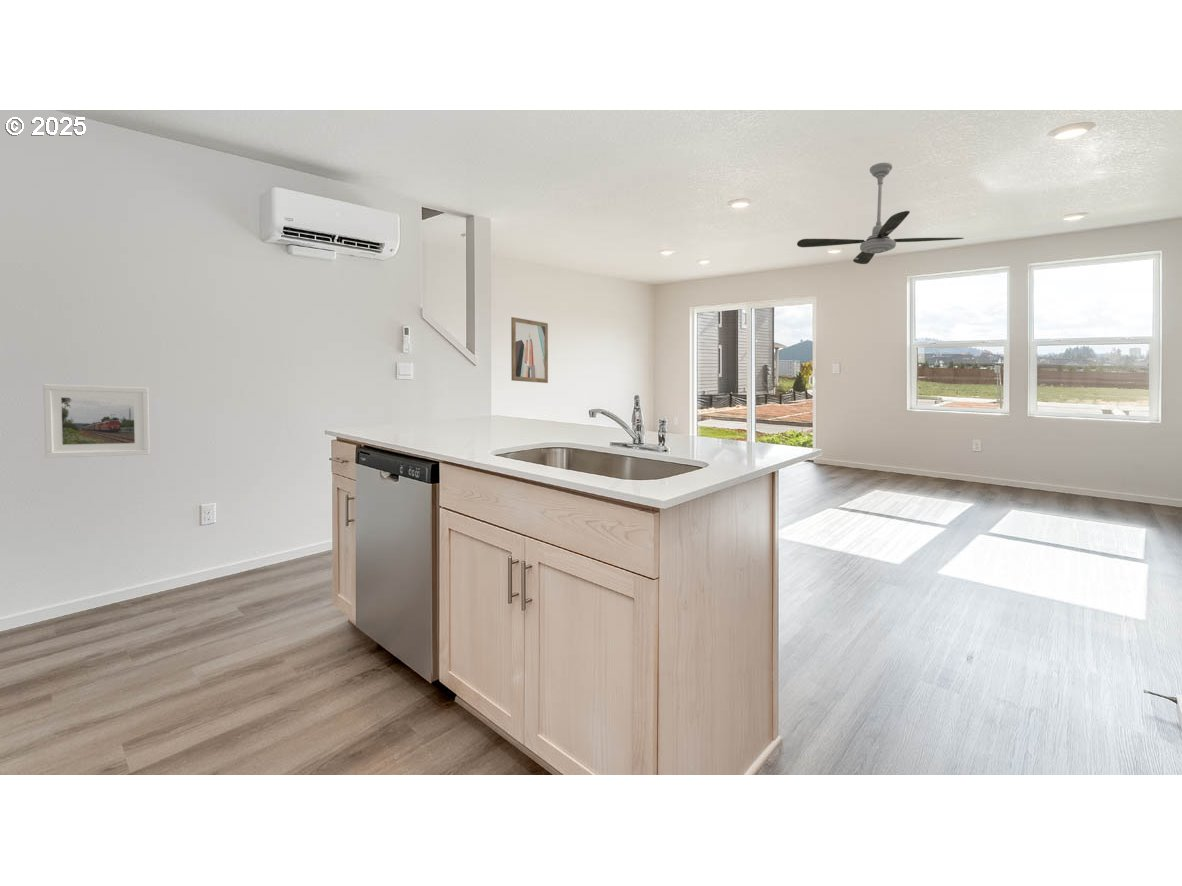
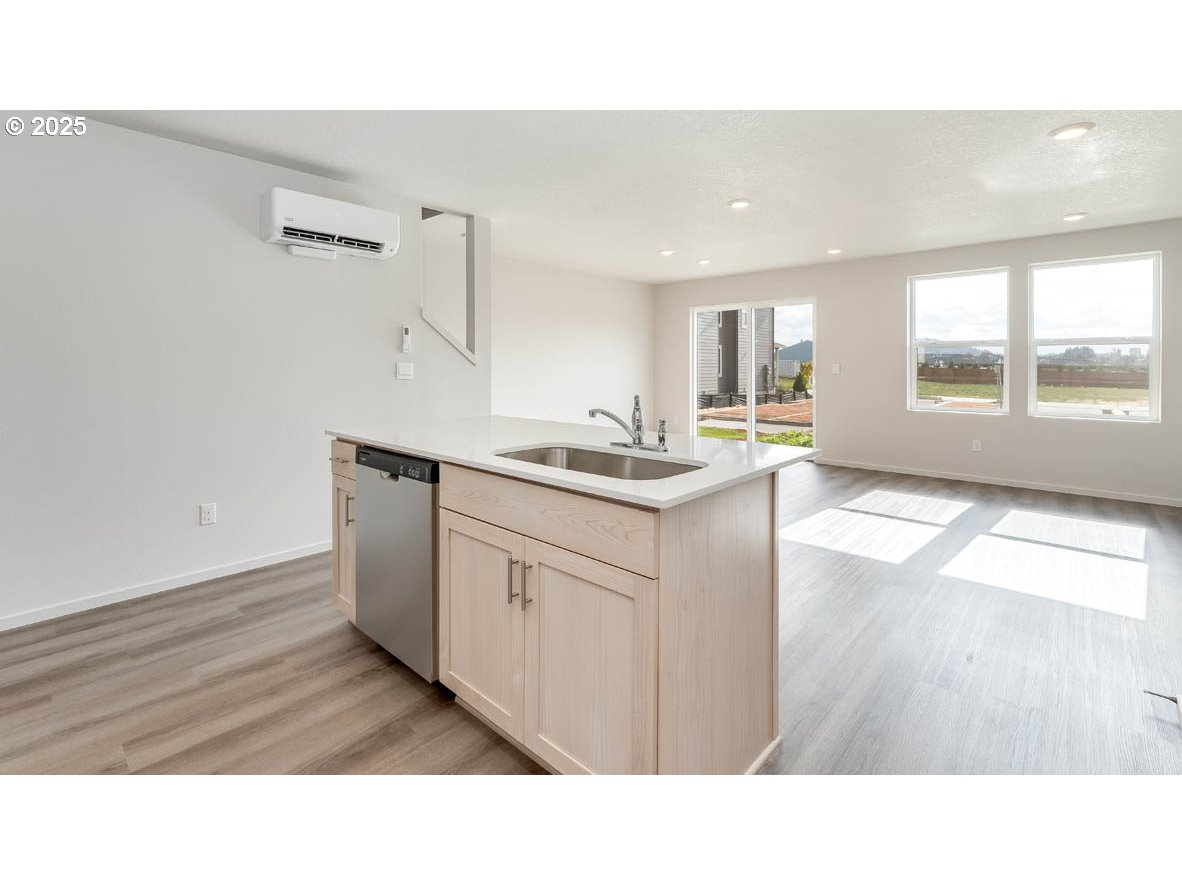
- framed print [42,383,151,459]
- ceiling fan [796,162,965,265]
- wall art [510,316,549,384]
